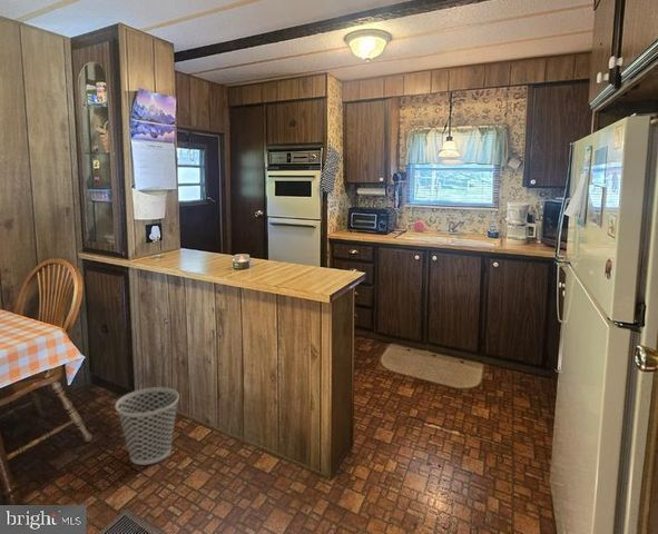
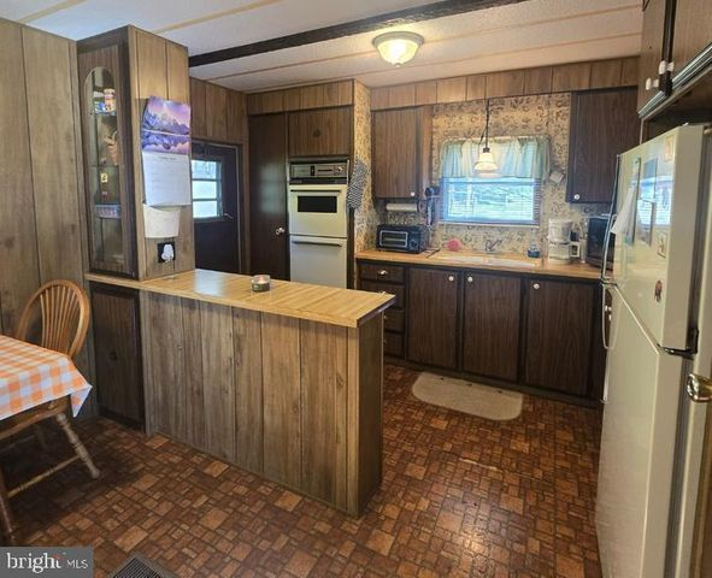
- wastebasket [115,386,180,466]
